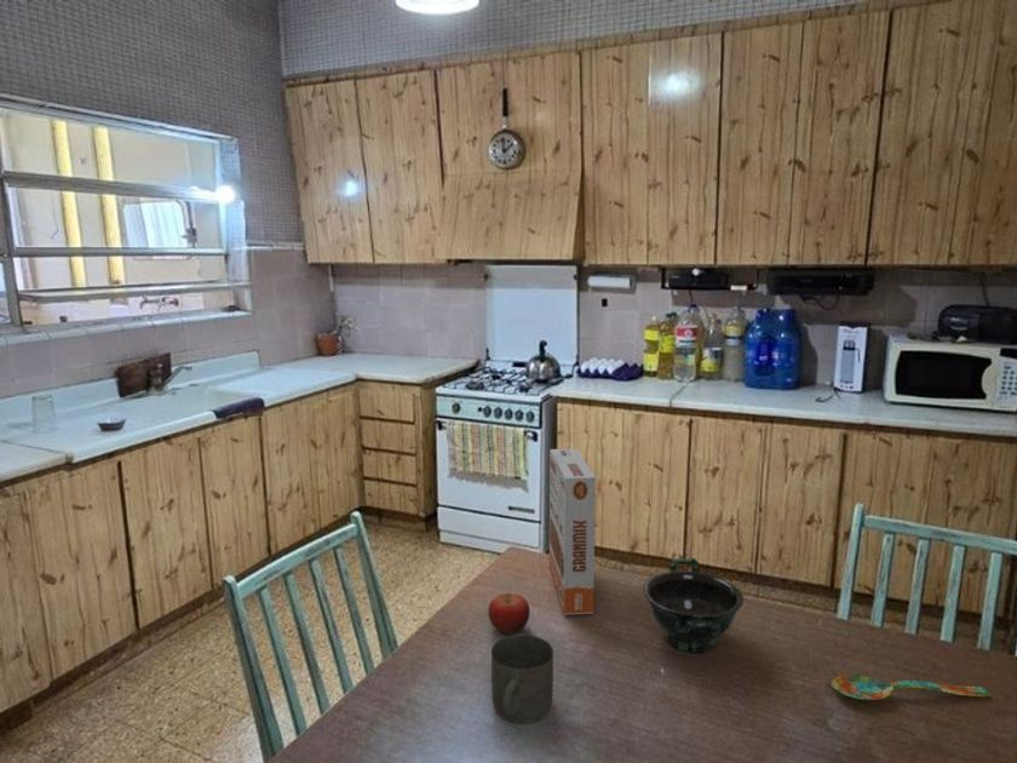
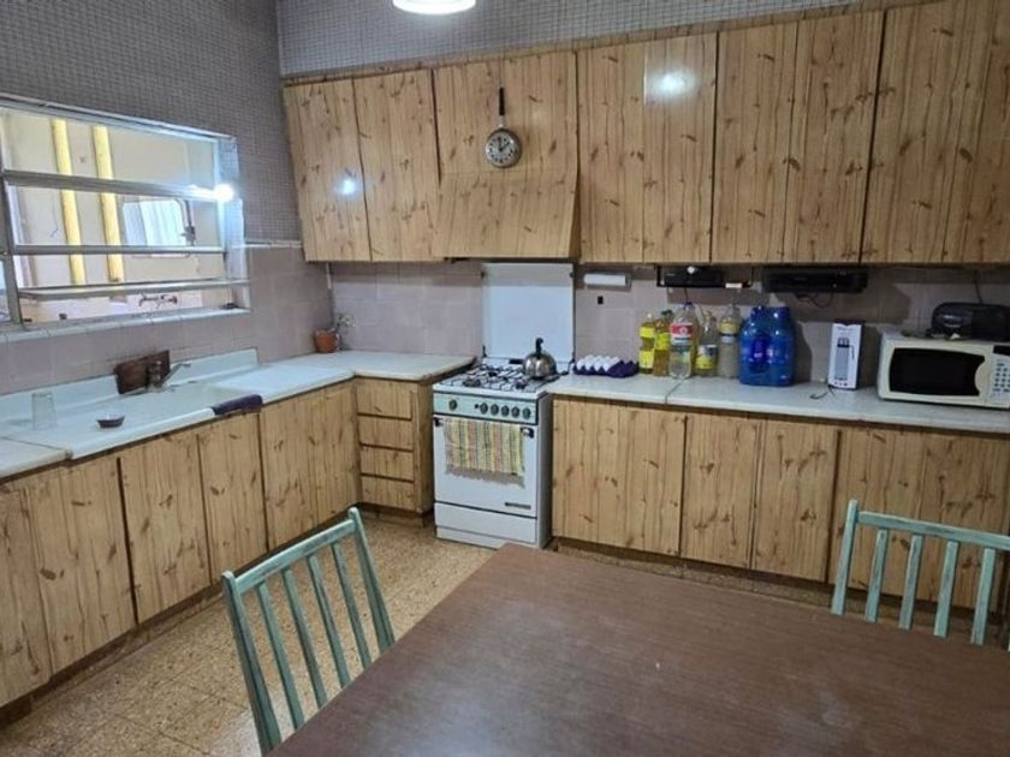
- cereal box [548,448,597,616]
- spoon [829,673,993,701]
- mug [490,633,555,724]
- bowl [642,557,745,654]
- fruit [488,592,532,636]
